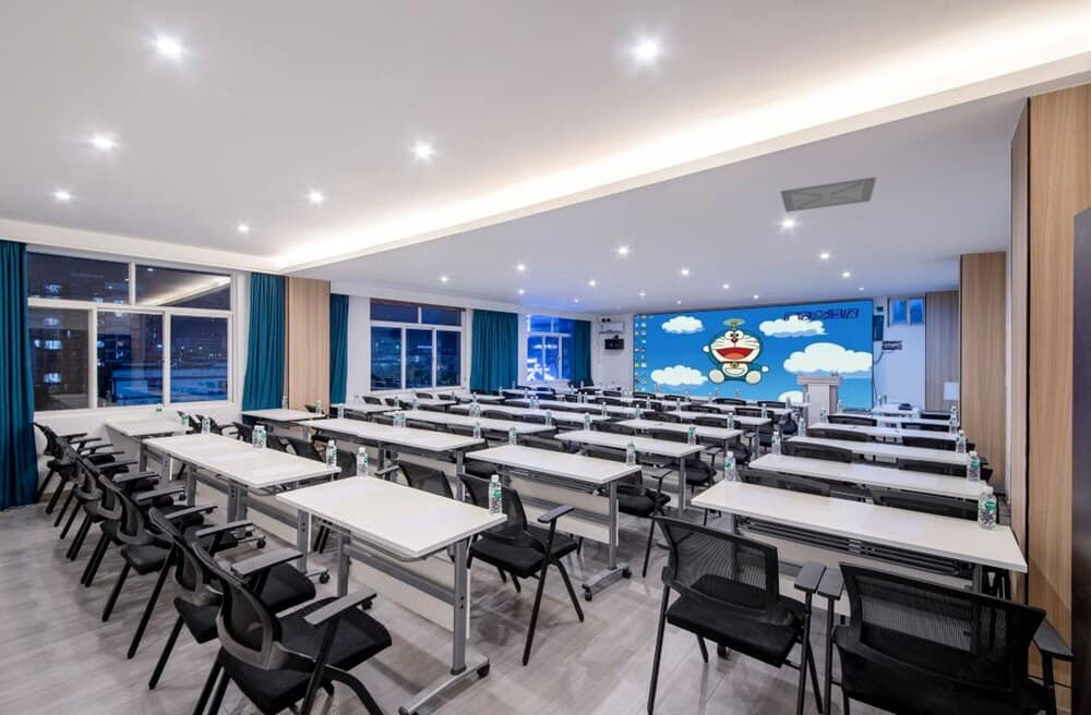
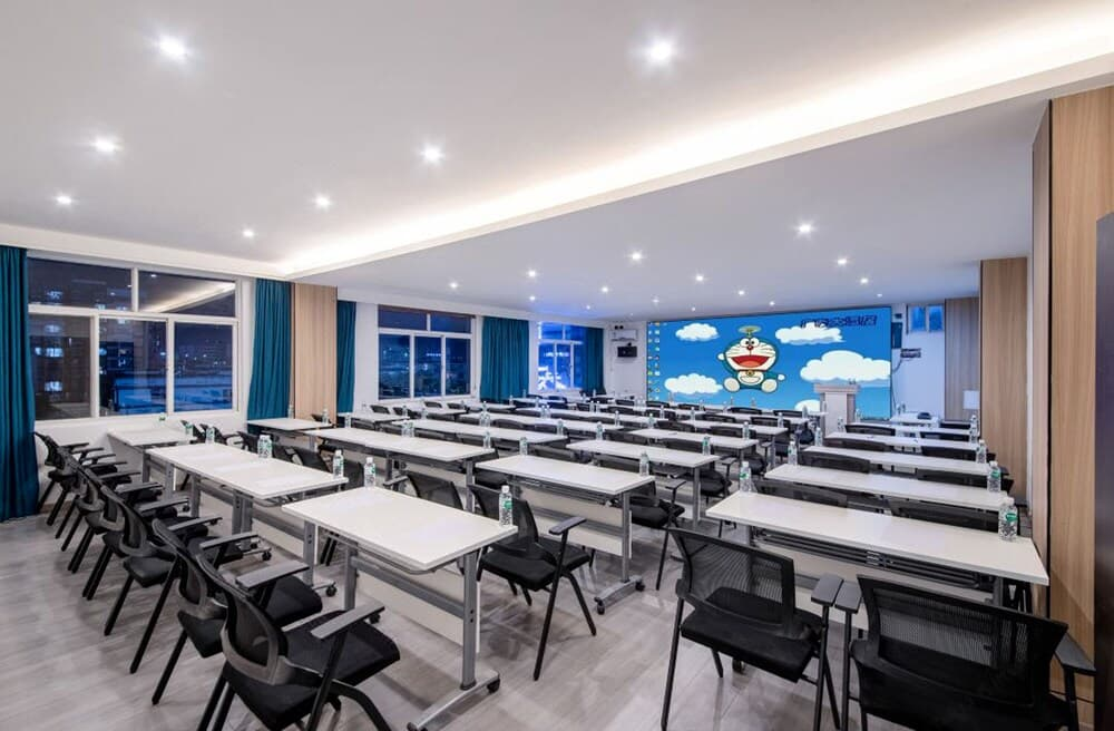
- ceiling vent [779,175,878,214]
